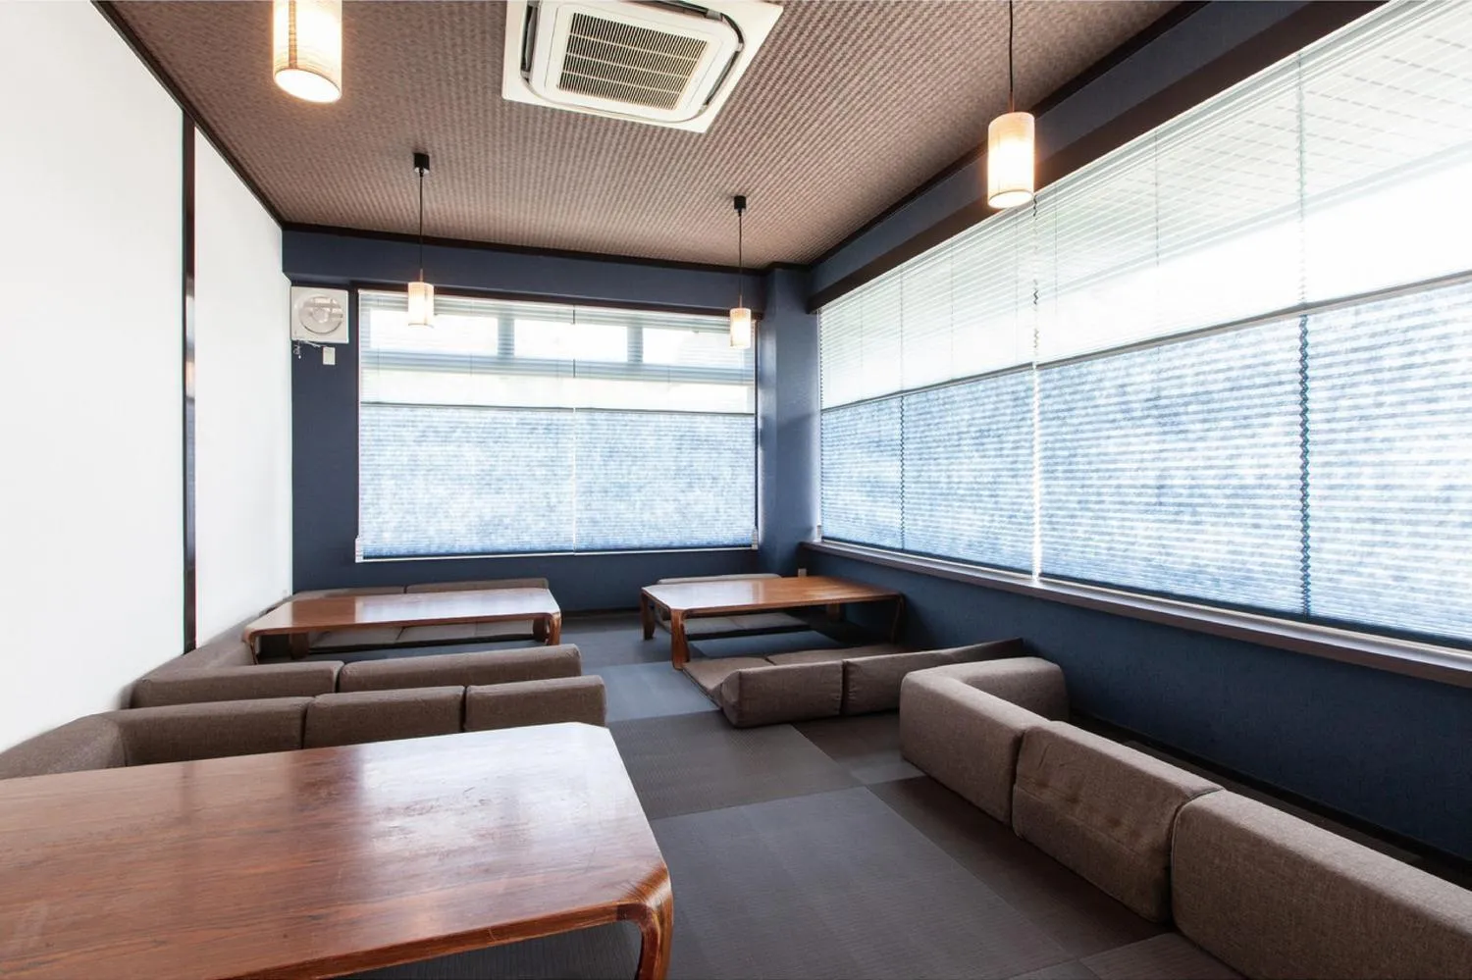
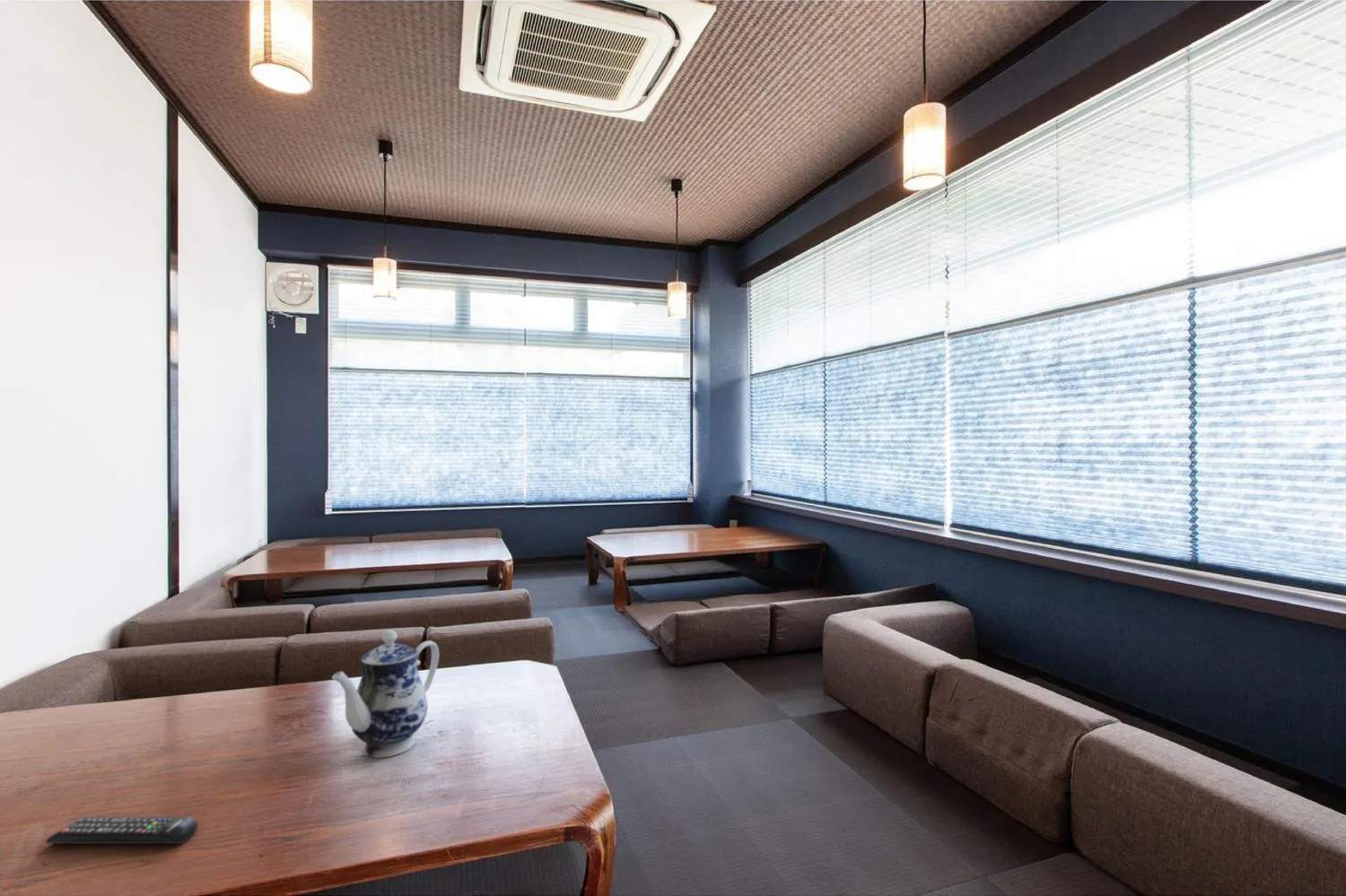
+ remote control [45,816,199,845]
+ teapot [331,629,440,759]
